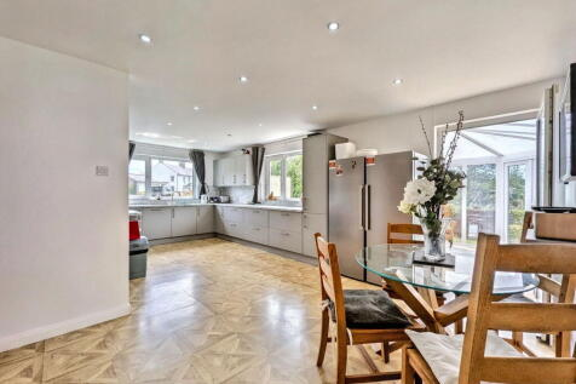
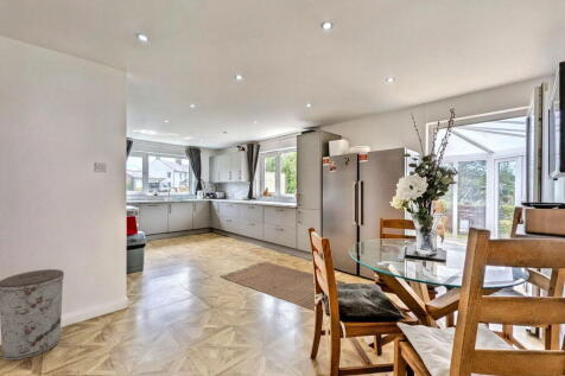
+ trash can [0,268,65,362]
+ rug [220,260,347,312]
